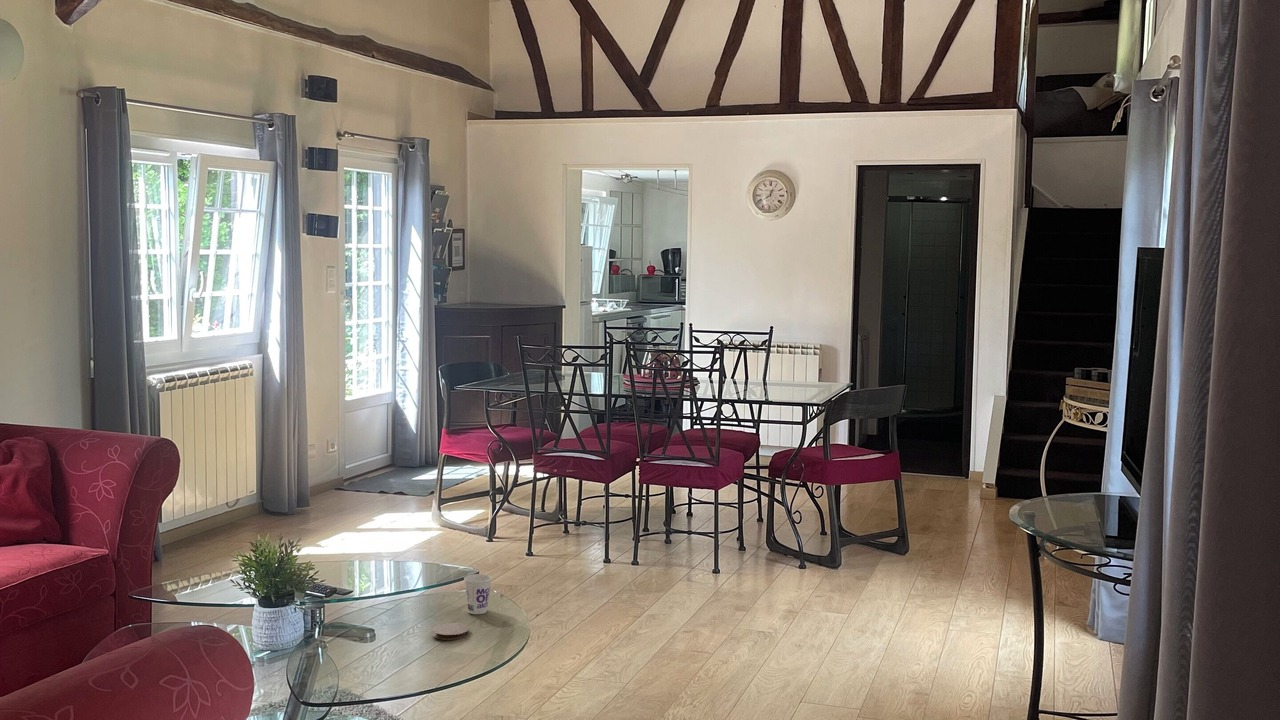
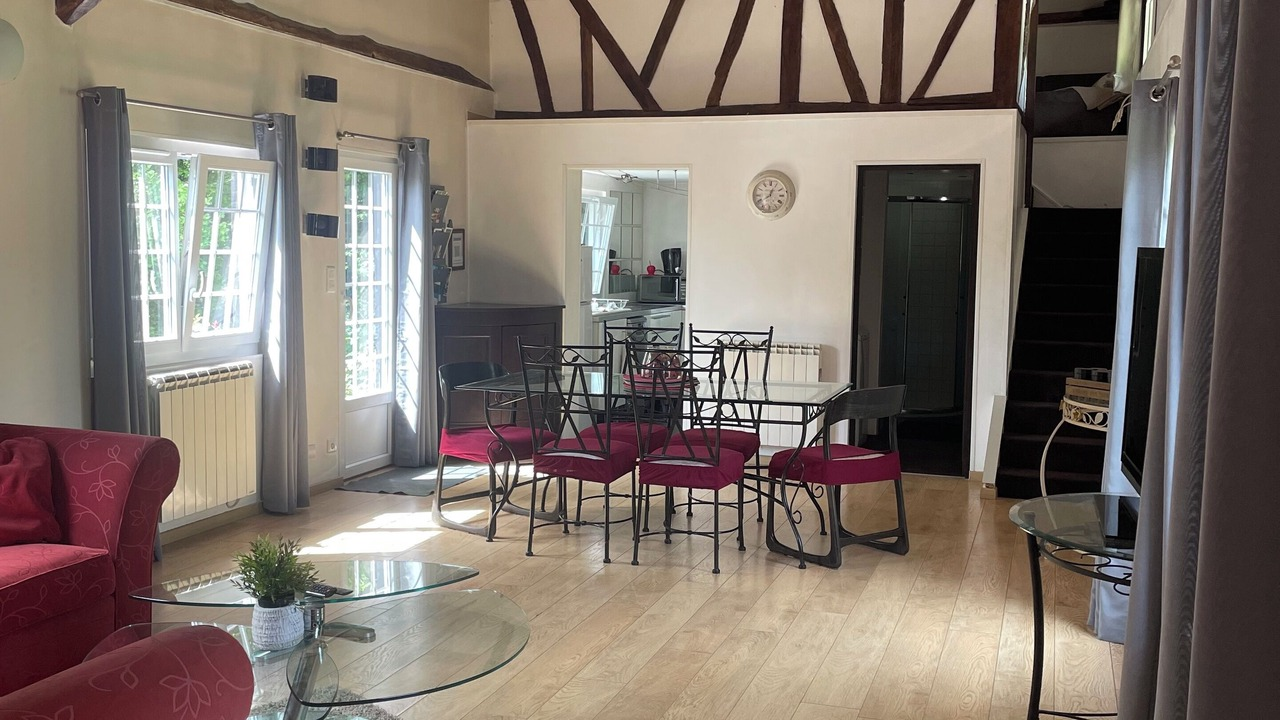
- coaster [431,622,470,641]
- cup [463,573,493,615]
